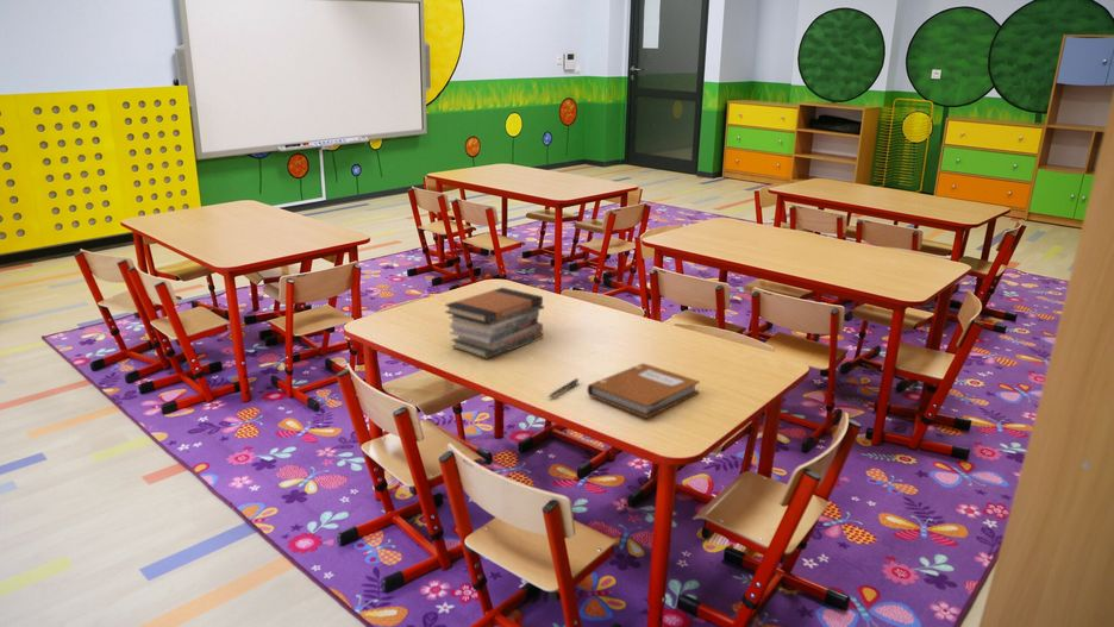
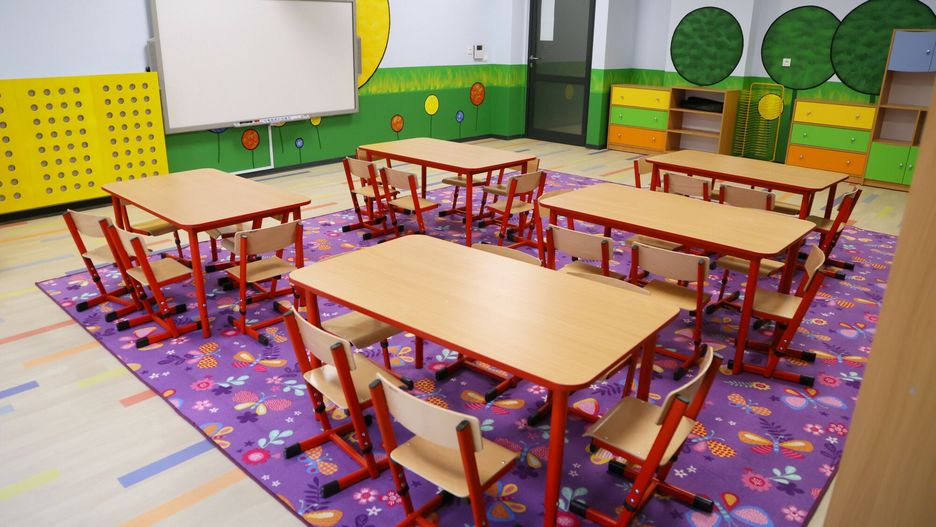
- notebook [586,363,701,419]
- pen [547,377,580,399]
- book stack [444,287,545,359]
